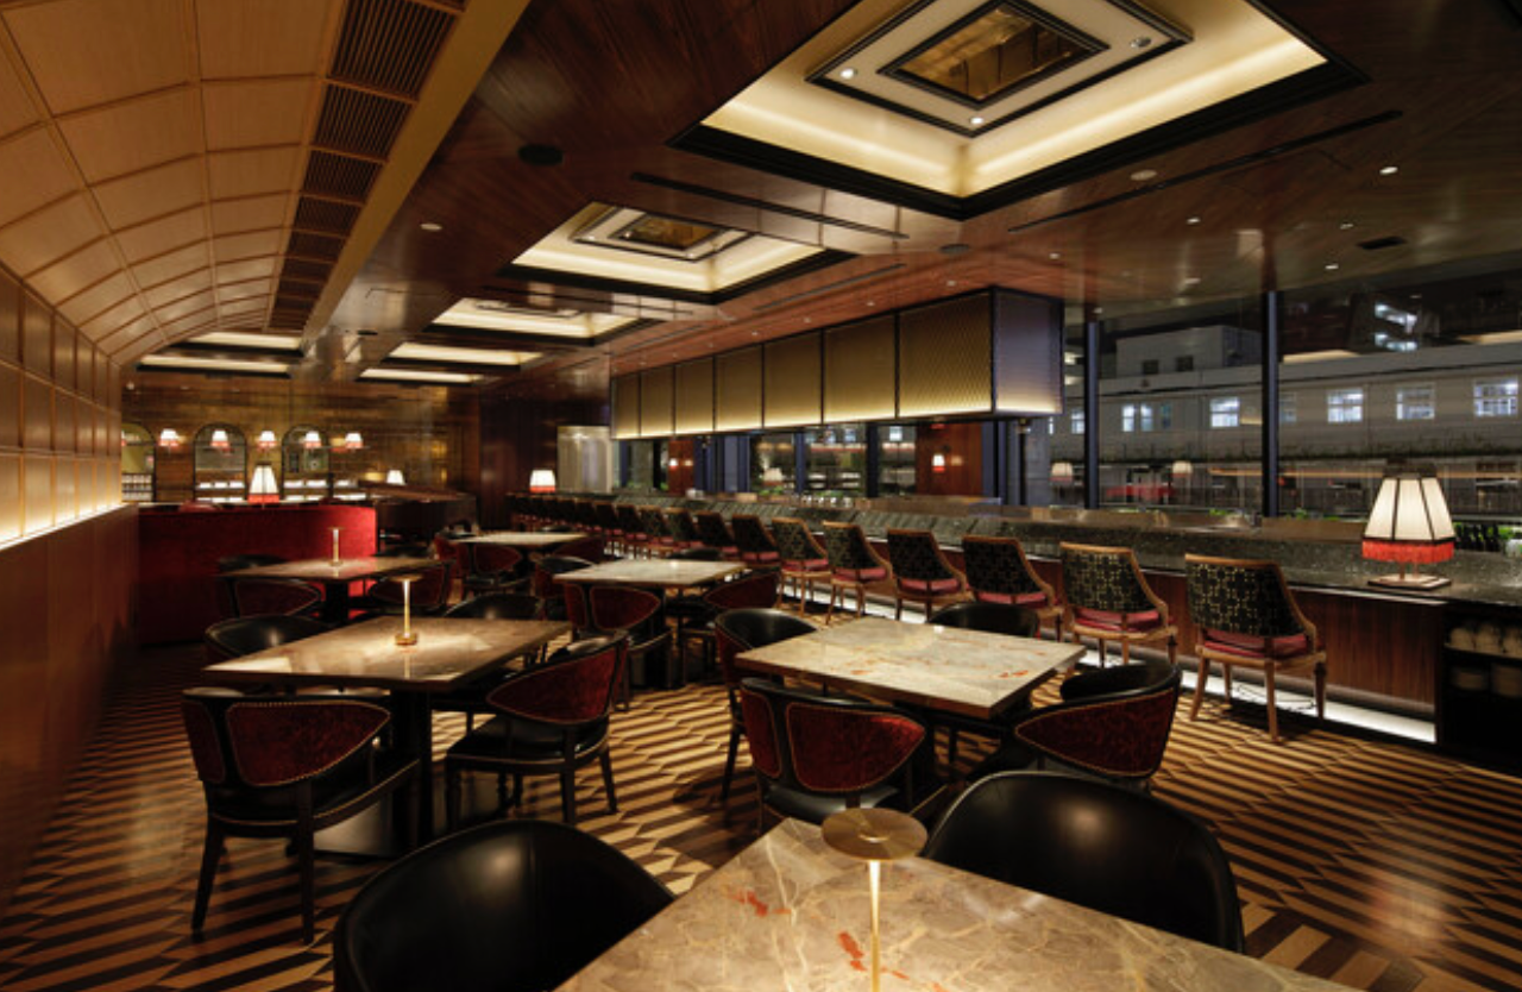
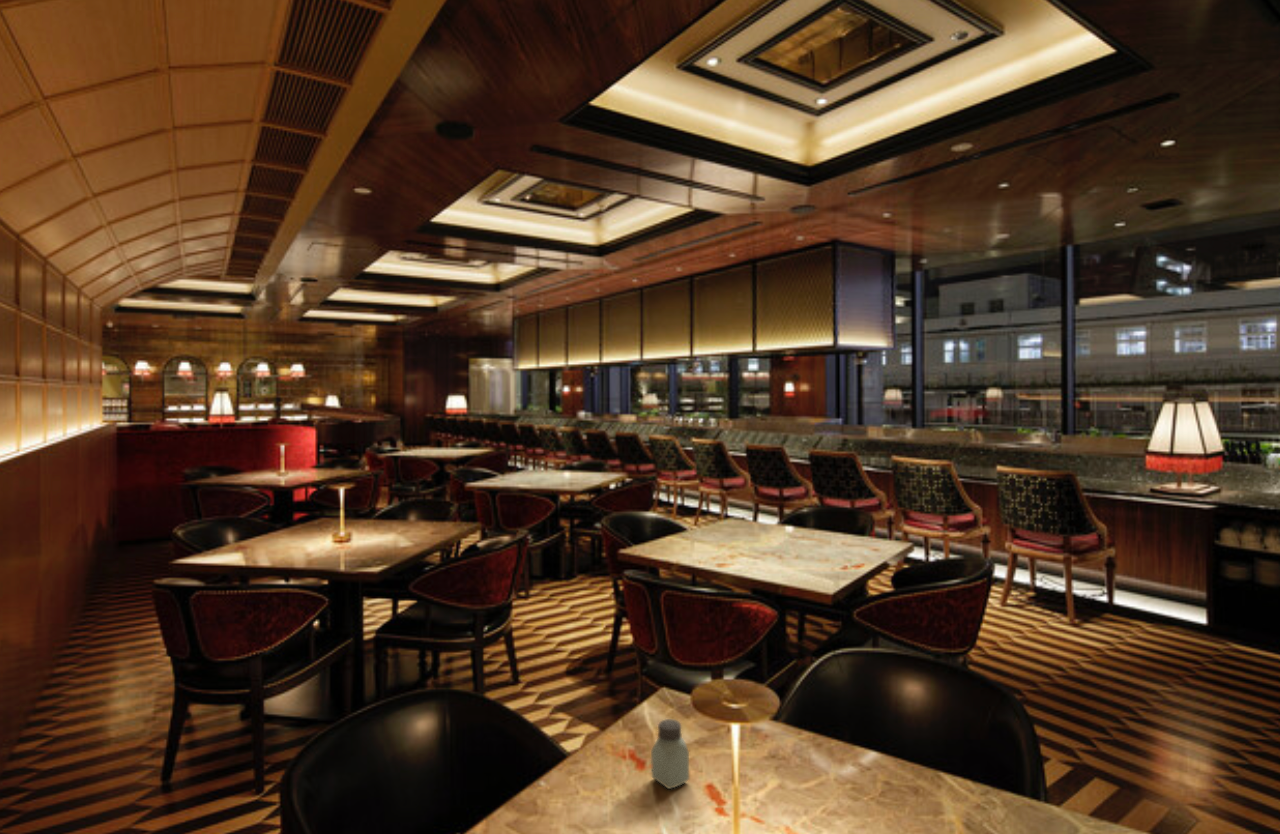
+ saltshaker [650,718,690,790]
